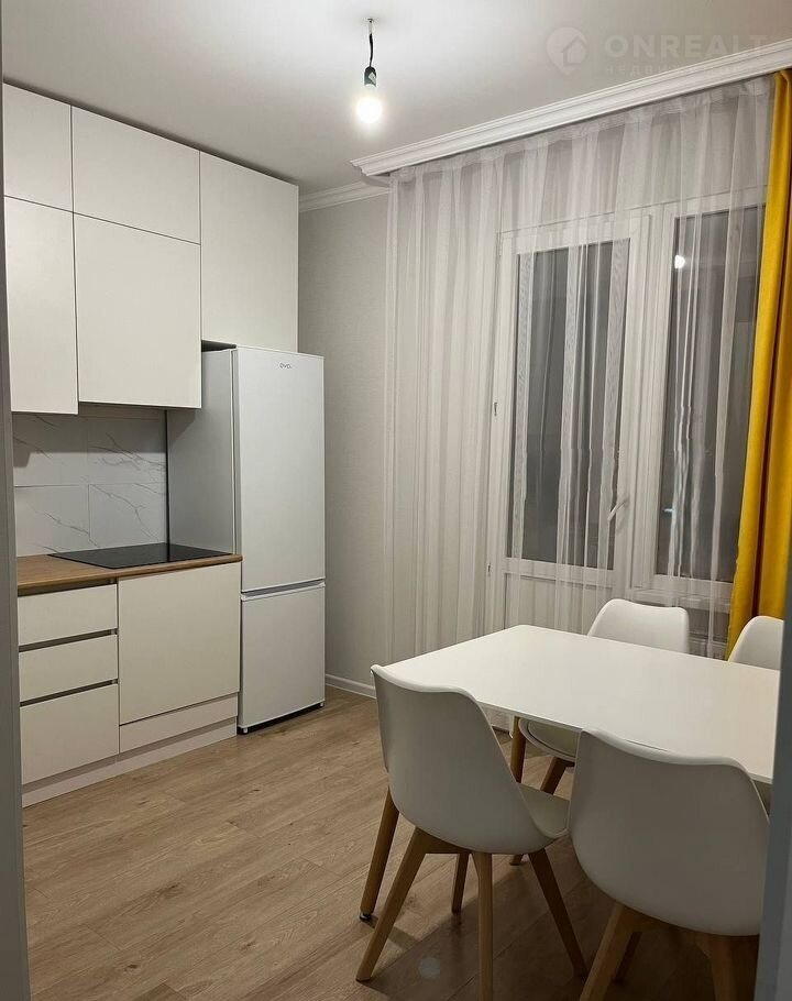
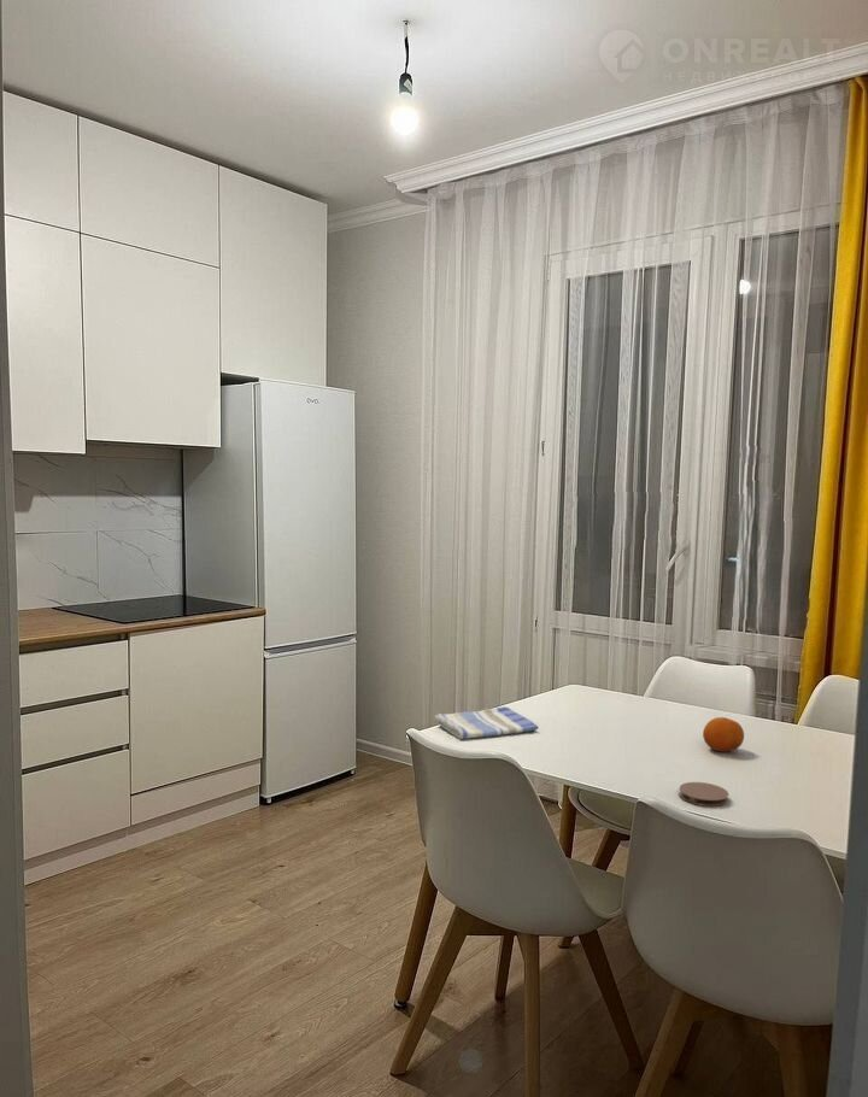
+ dish towel [434,705,540,740]
+ fruit [702,716,745,752]
+ coaster [678,781,731,808]
